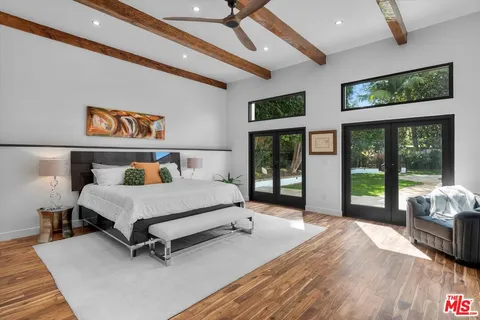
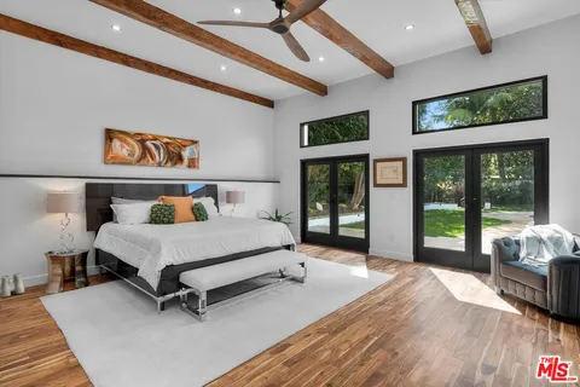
+ boots [0,272,25,299]
